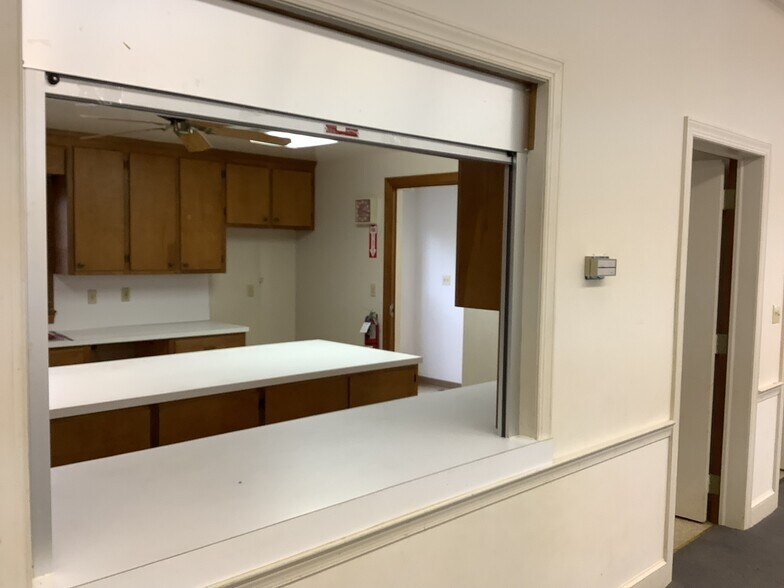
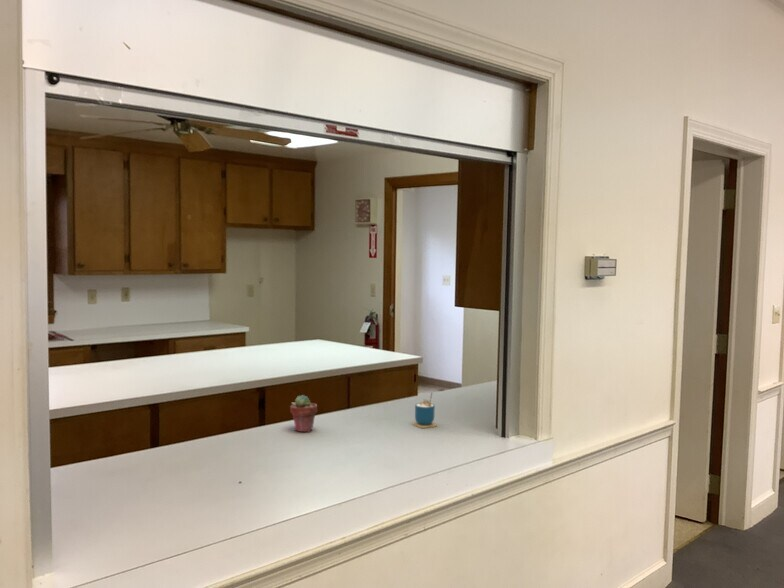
+ cup [411,391,438,429]
+ potted succulent [289,394,318,433]
